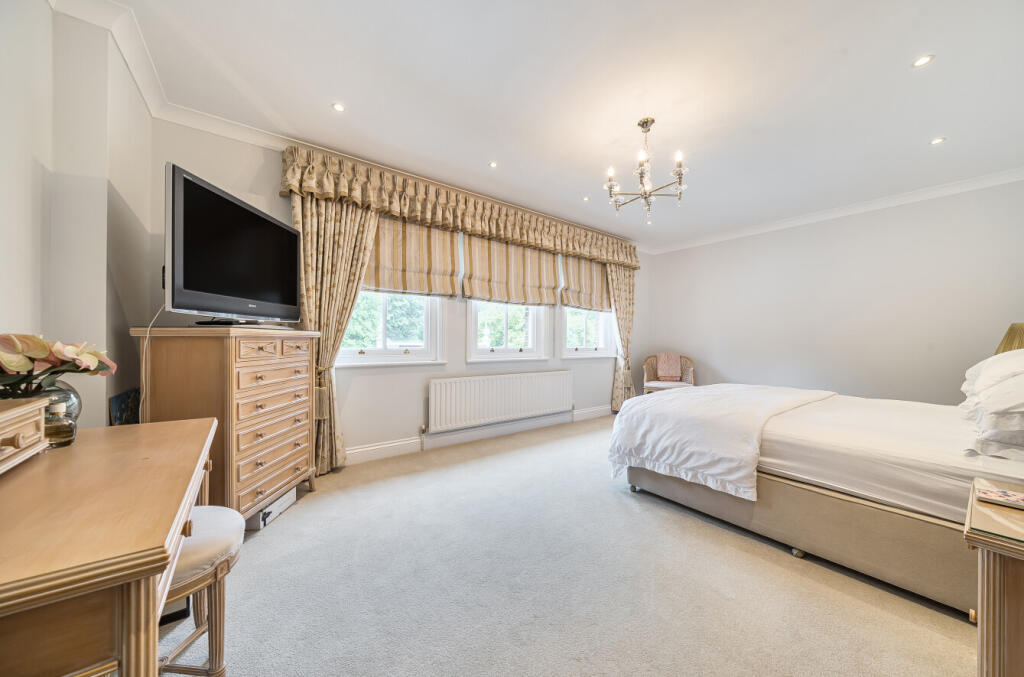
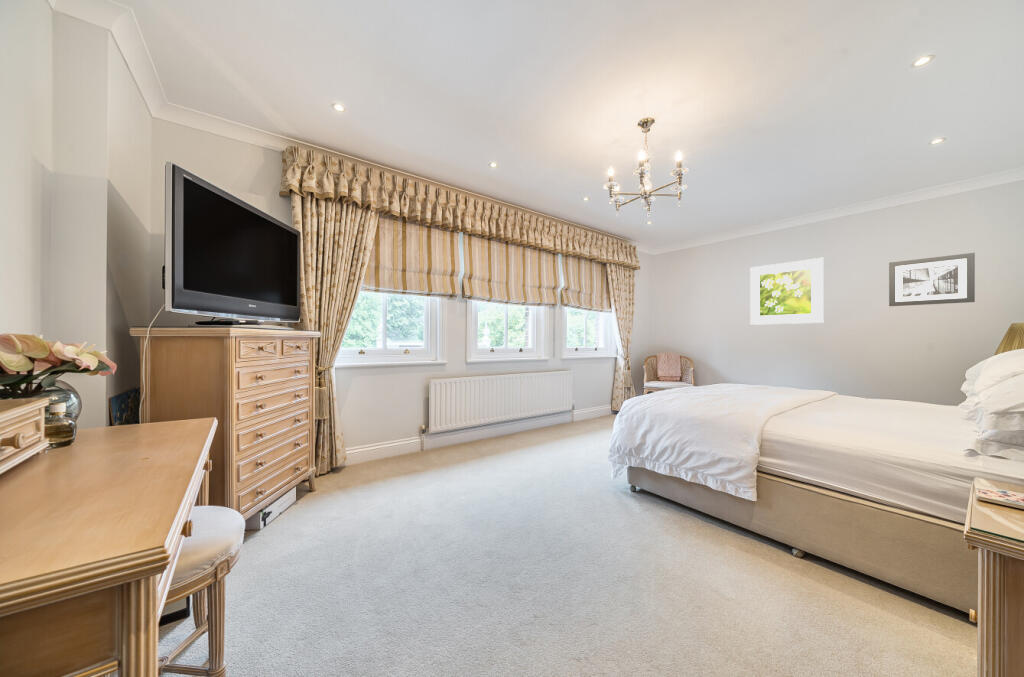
+ wall art [888,252,976,307]
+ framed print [749,257,825,326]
